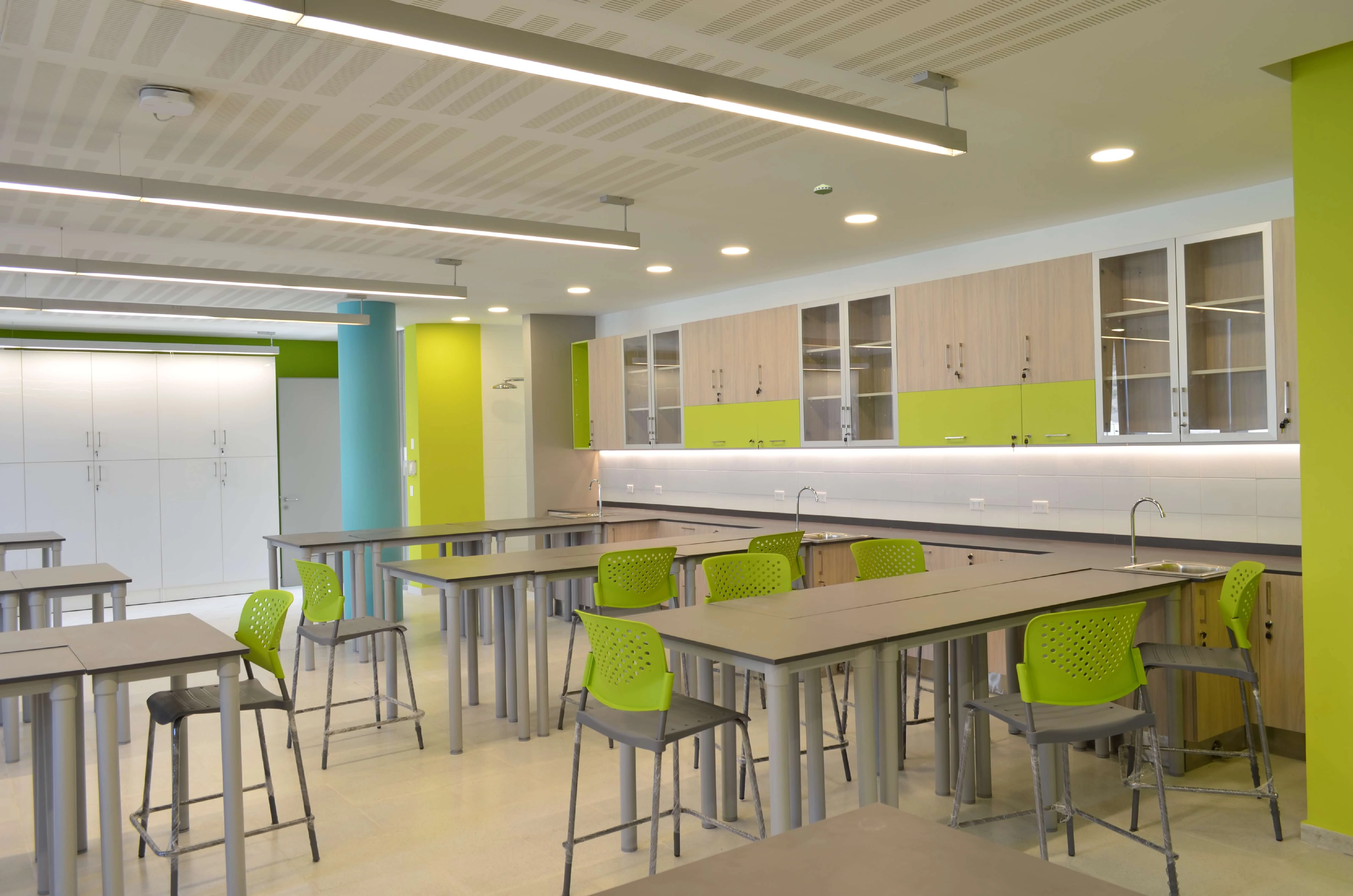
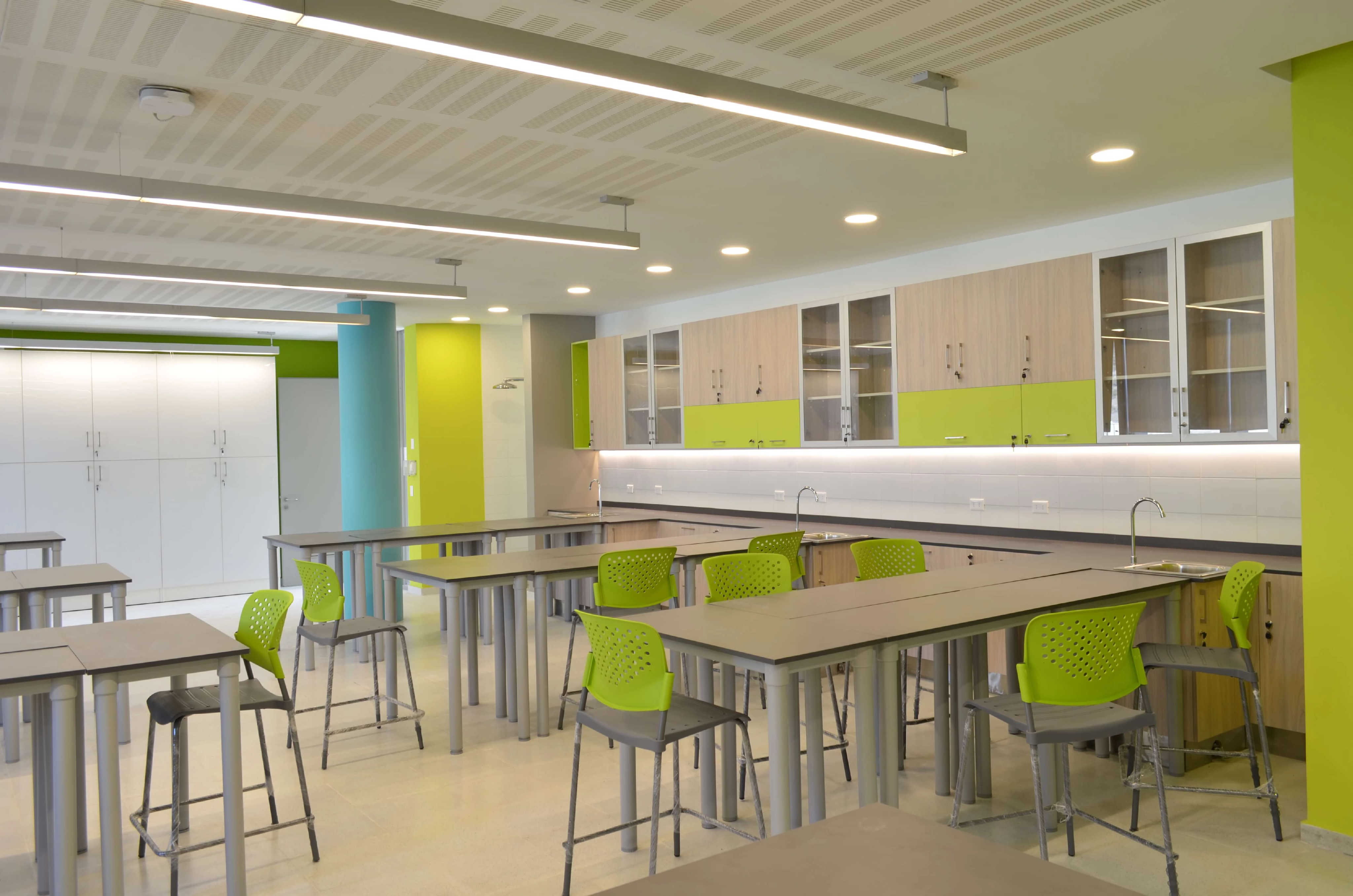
- smoke detector [814,184,833,195]
